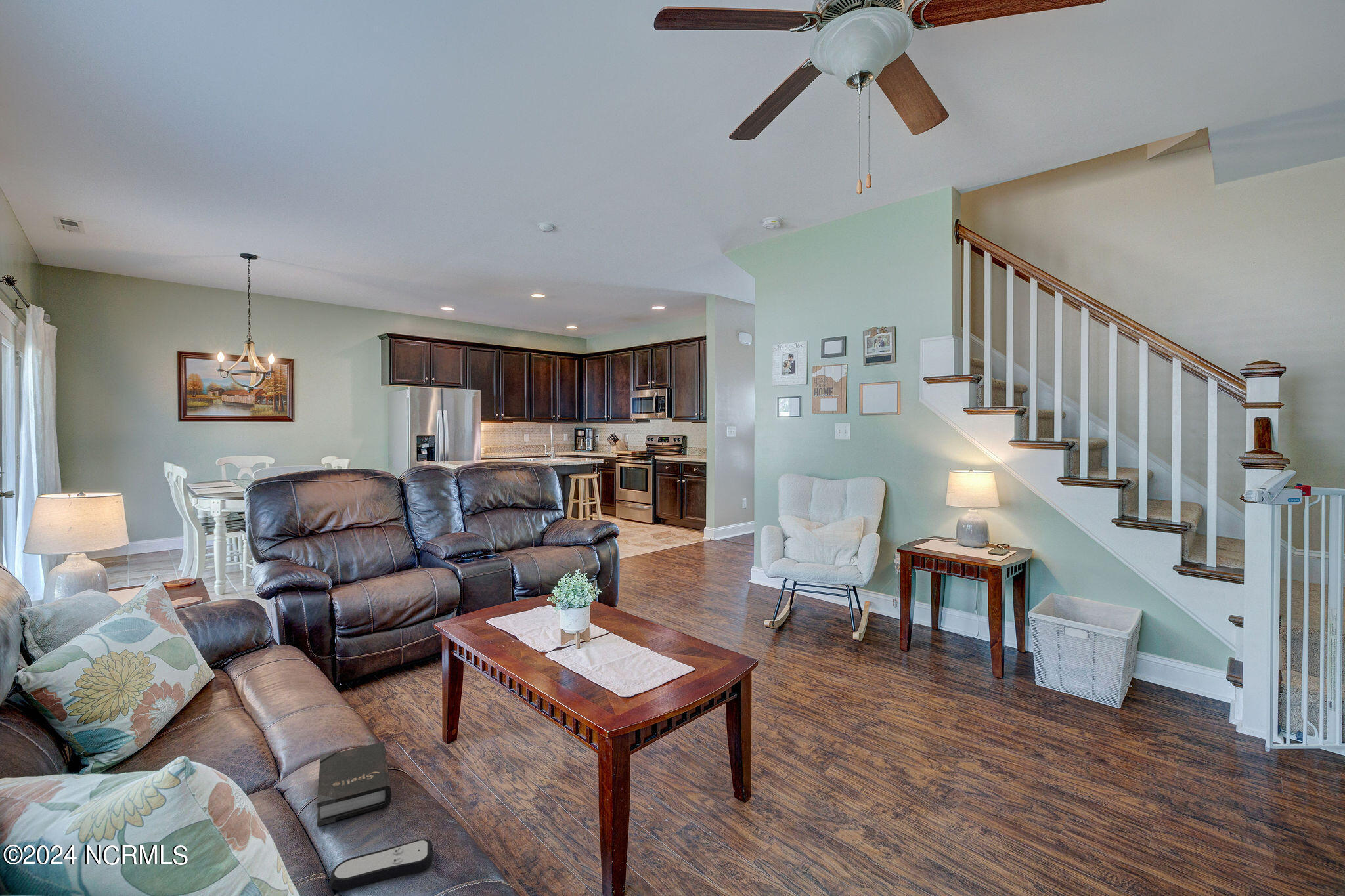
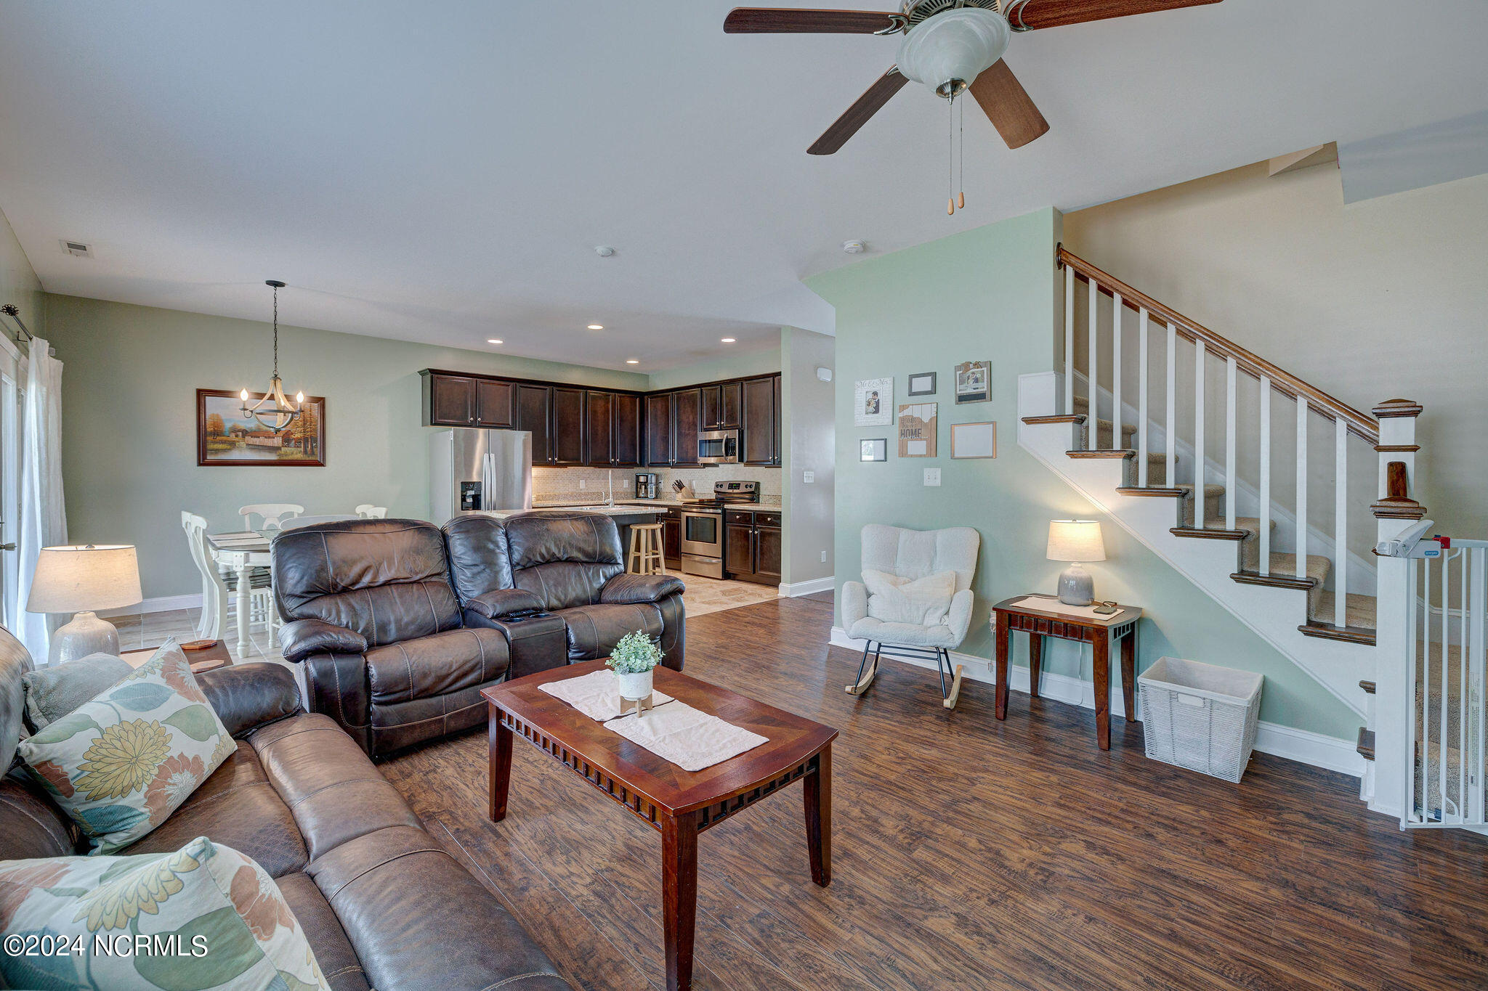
- hardback book [317,742,392,827]
- remote control [328,838,434,891]
